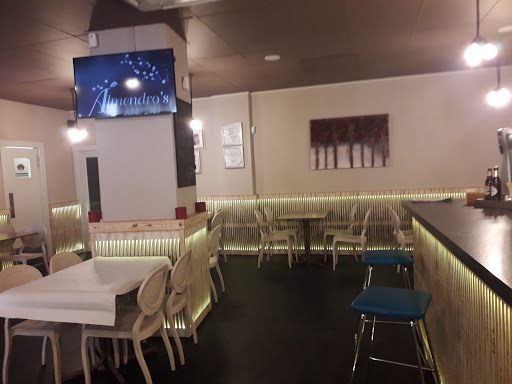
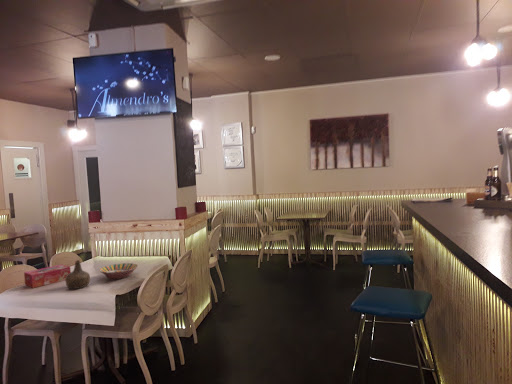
+ bottle [64,259,91,290]
+ serving bowl [98,262,139,280]
+ tissue box [23,264,72,289]
